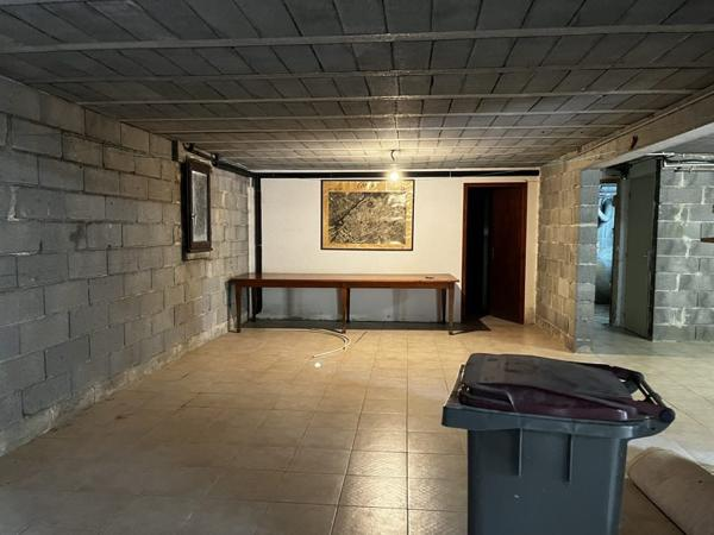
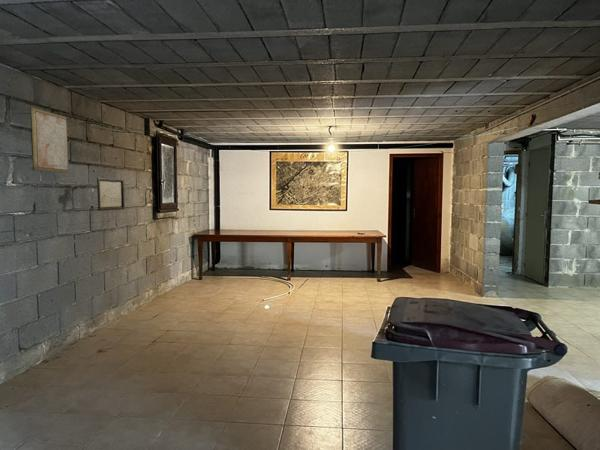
+ wall art [30,106,69,174]
+ wall art [96,177,125,212]
